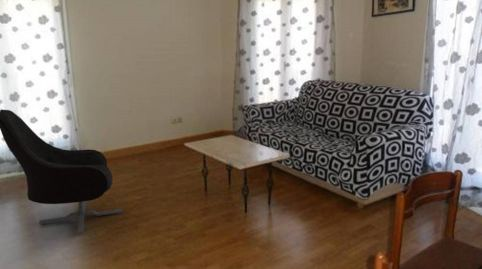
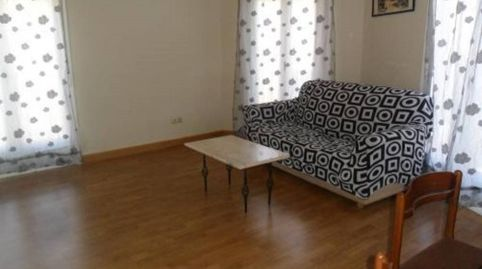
- armchair [0,108,123,235]
